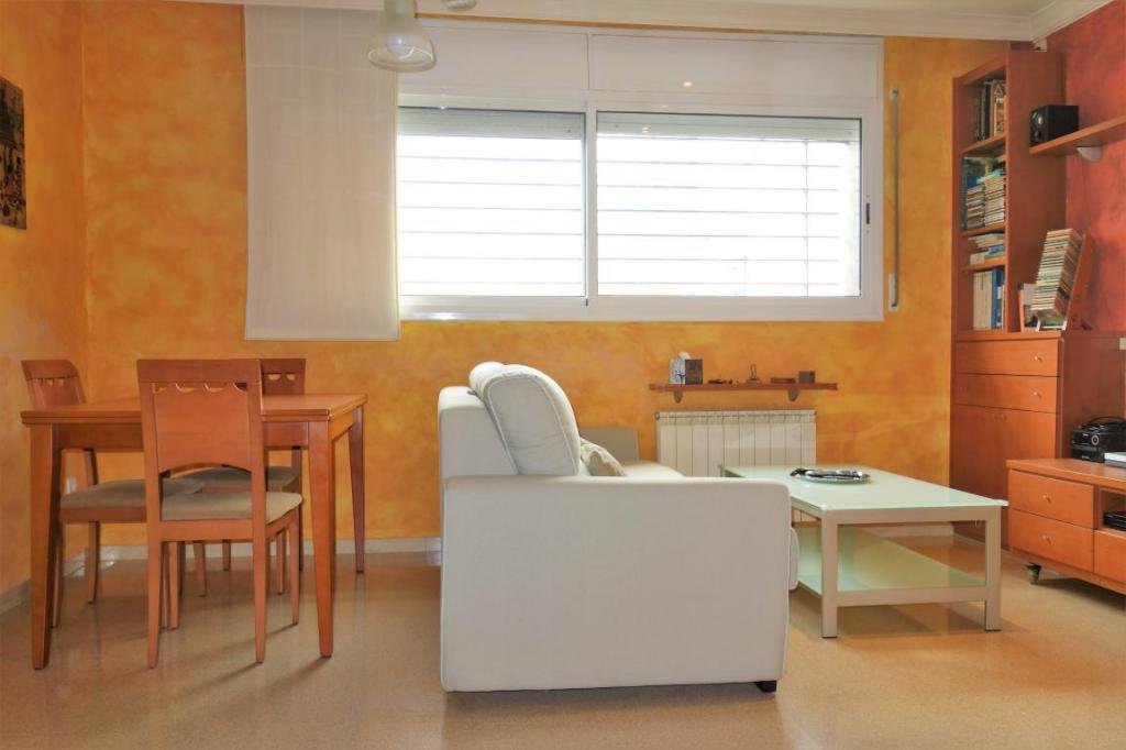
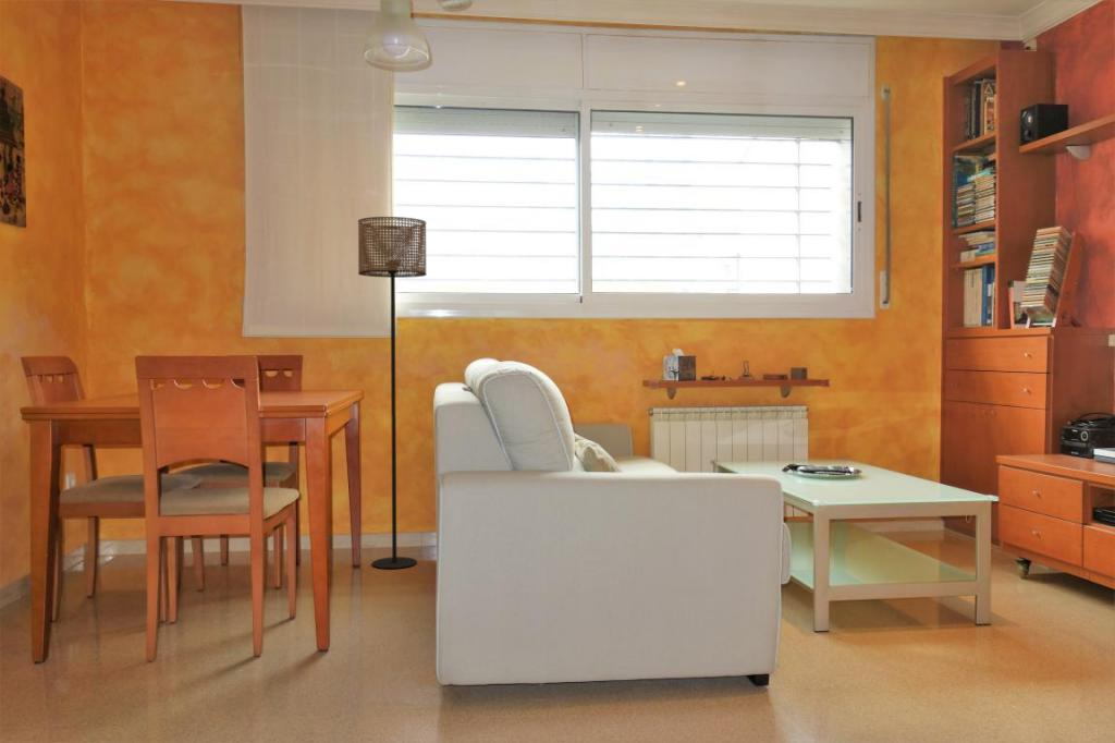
+ floor lamp [357,216,428,570]
